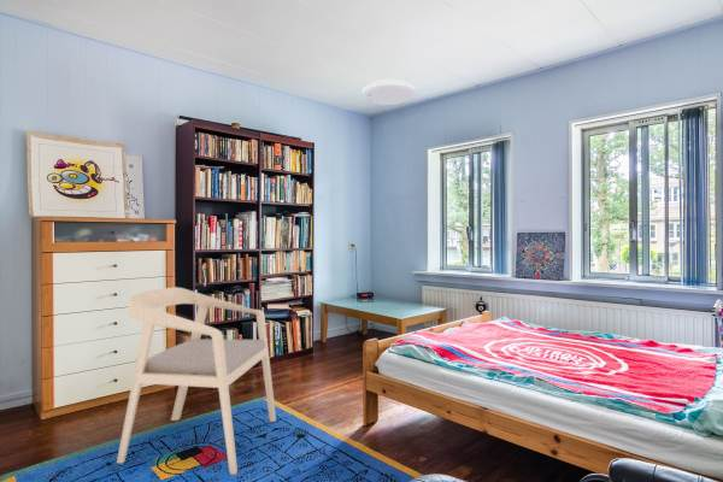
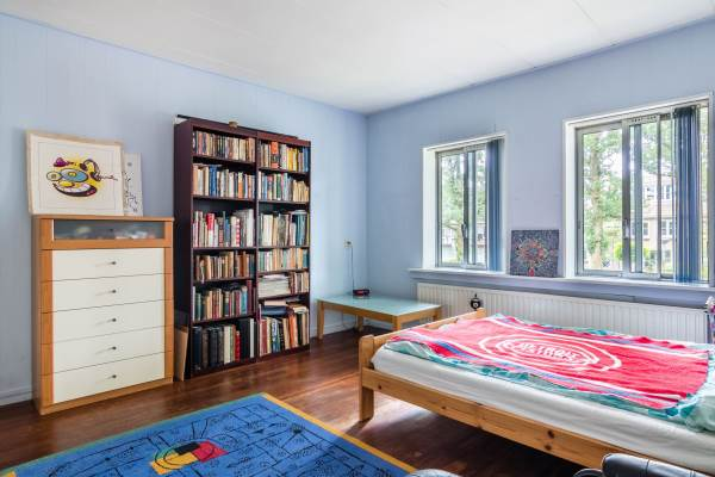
- armchair [116,286,277,476]
- ceiling light [360,78,417,106]
